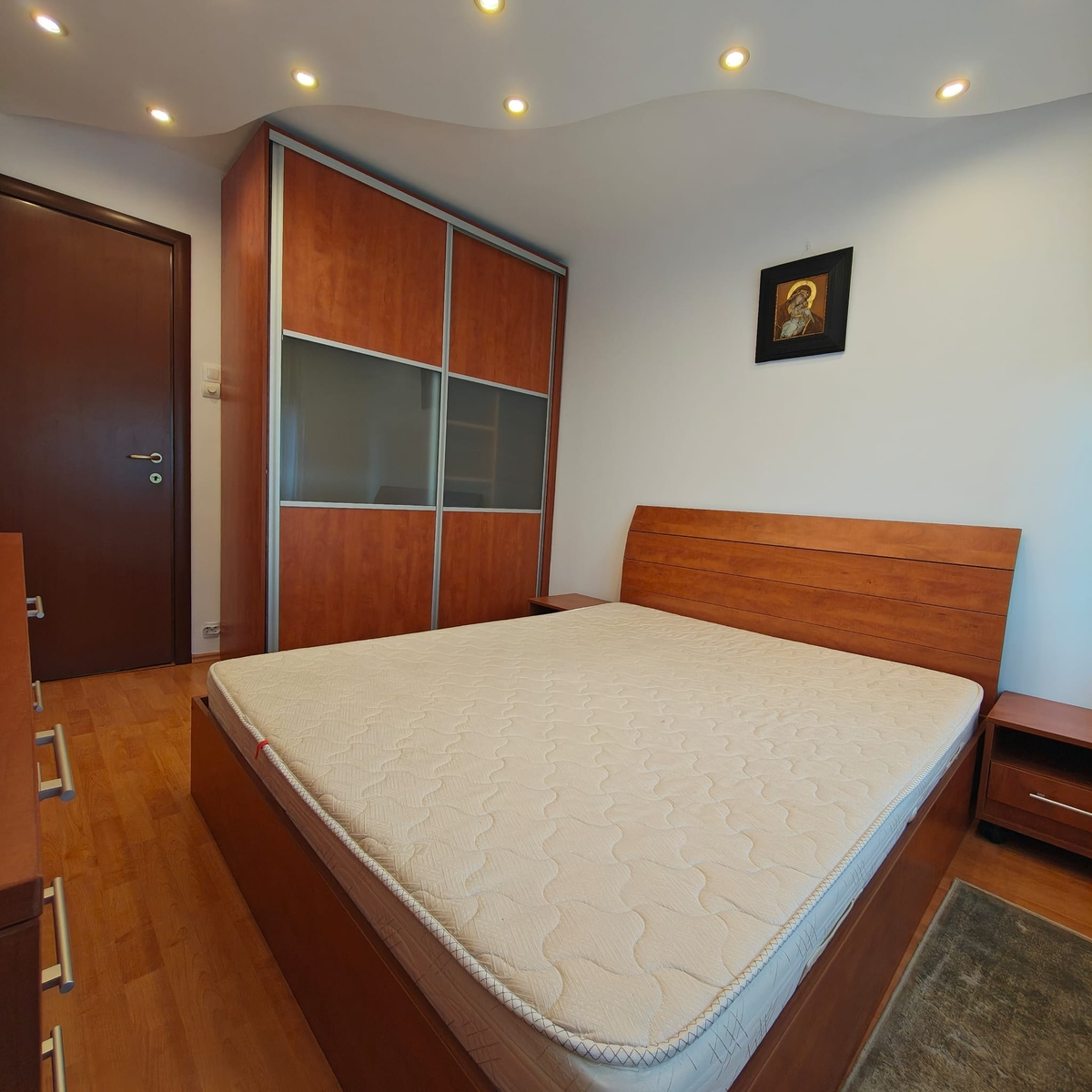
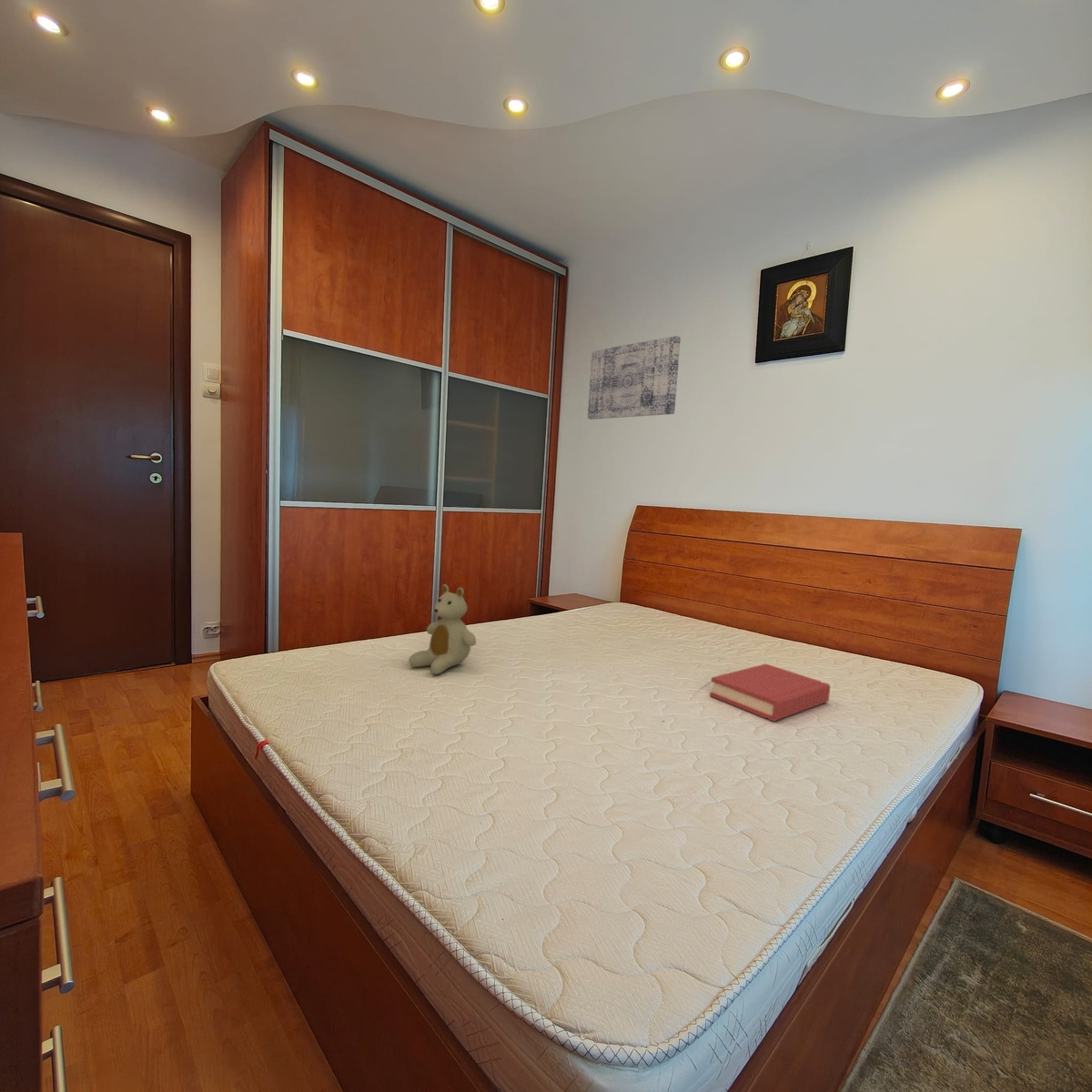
+ stuffed bear [408,583,477,675]
+ hardback book [709,662,831,723]
+ wall art [587,335,682,420]
